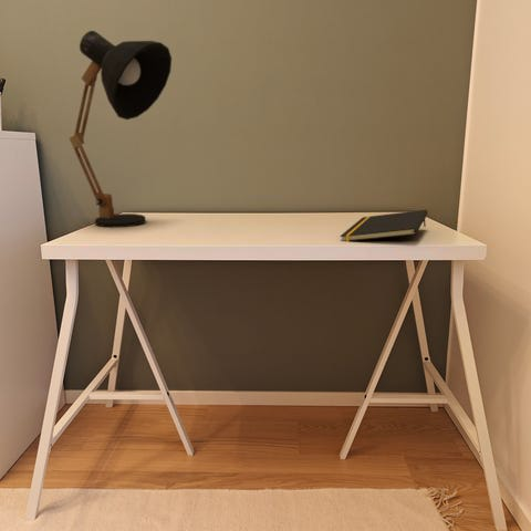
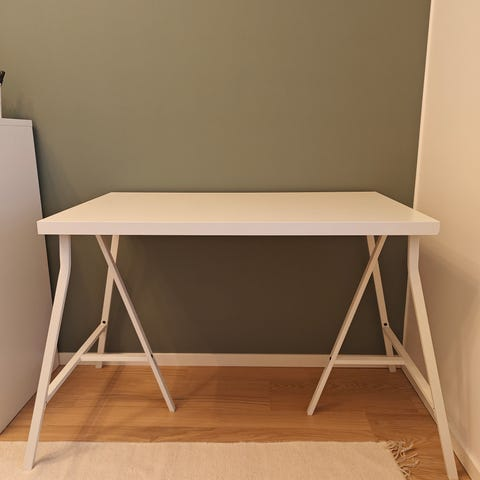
- notepad [340,209,429,242]
- desk lamp [69,30,173,229]
